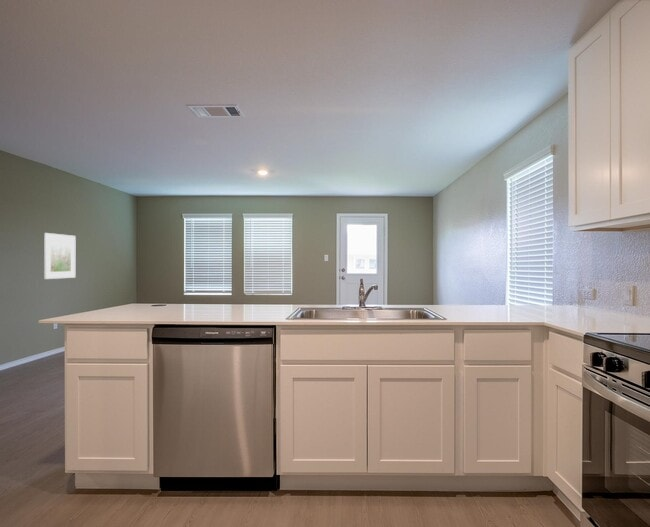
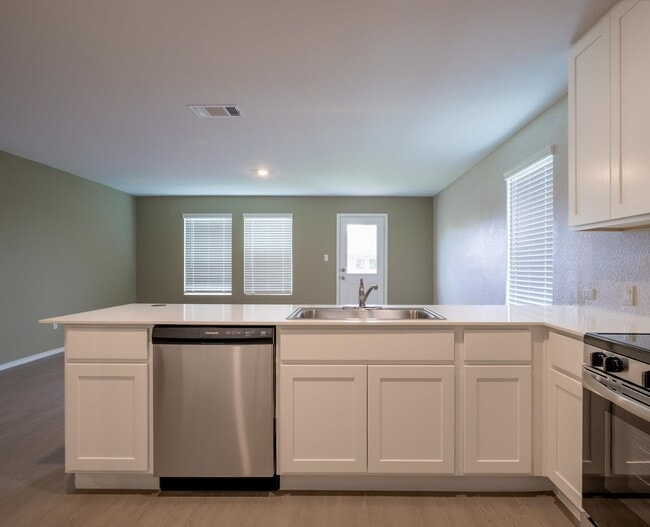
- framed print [43,232,77,280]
